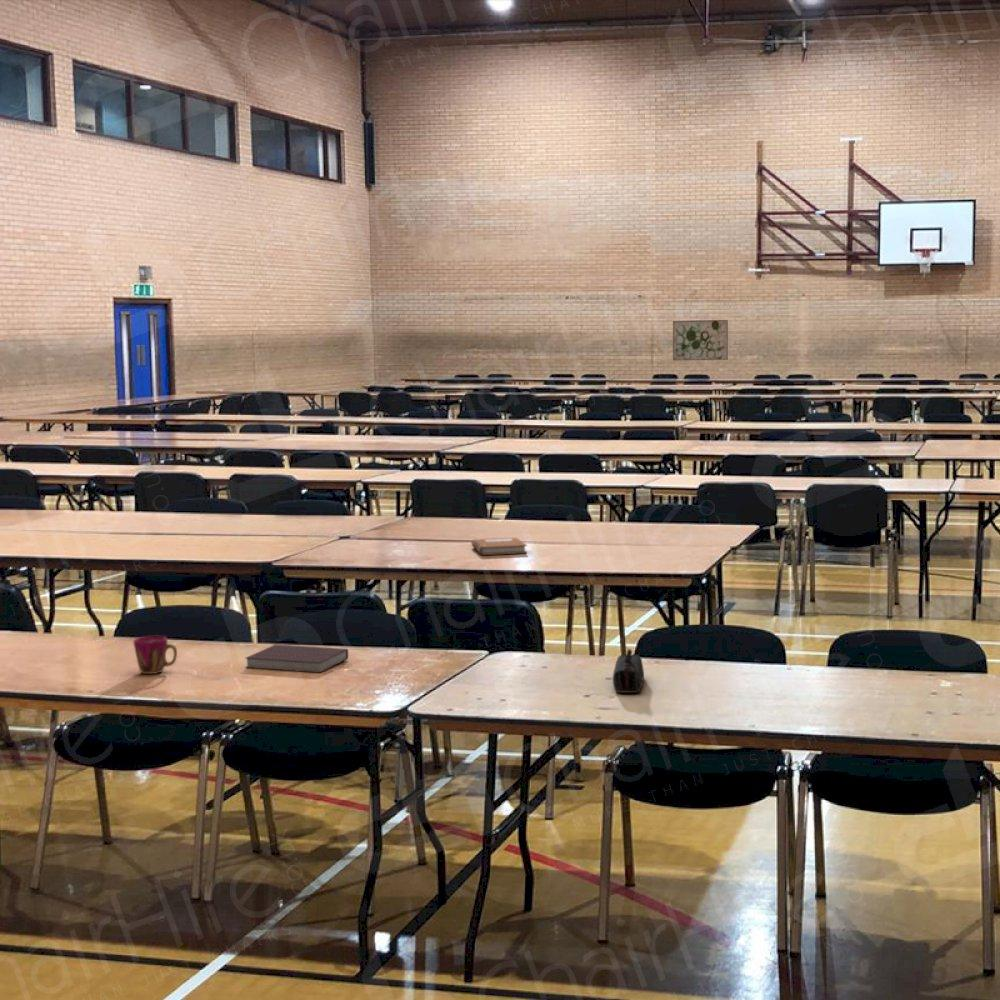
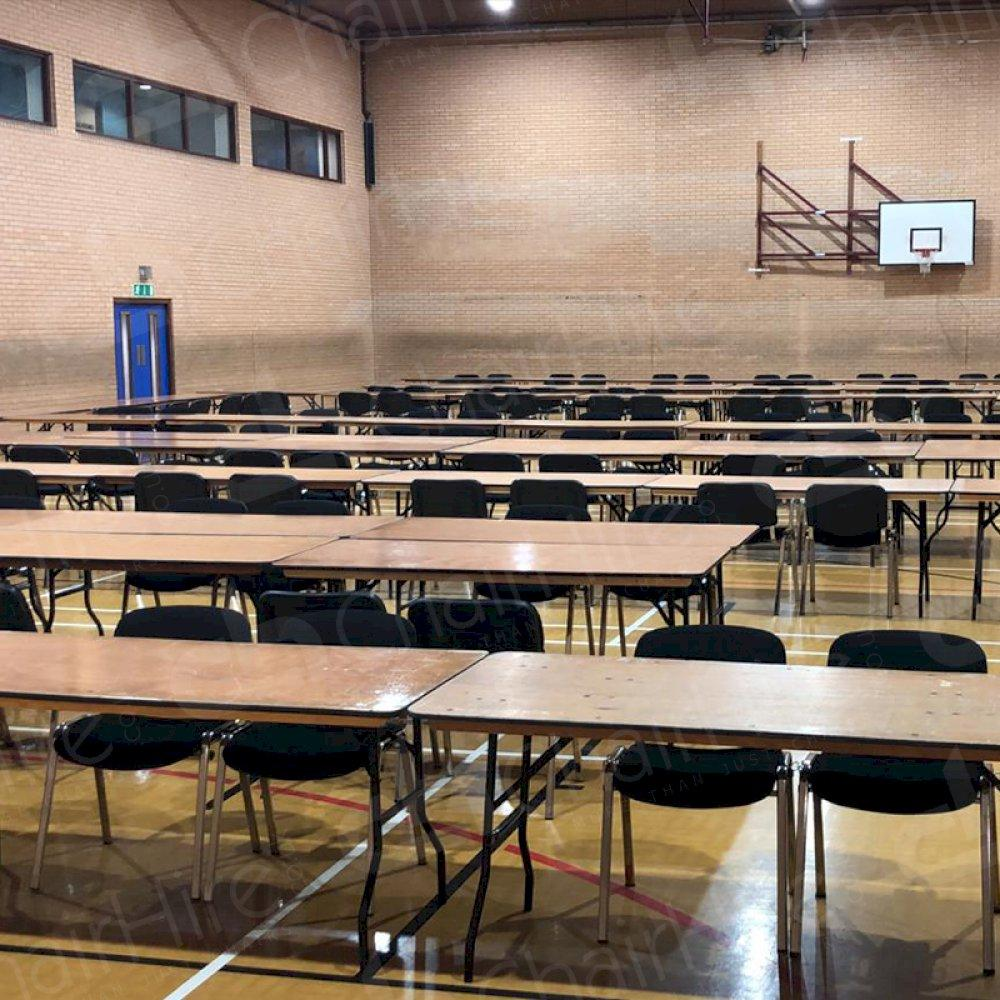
- pencil case [612,648,645,694]
- notebook [471,537,528,556]
- cup [132,635,178,675]
- wall art [672,319,729,362]
- notebook [244,644,349,674]
